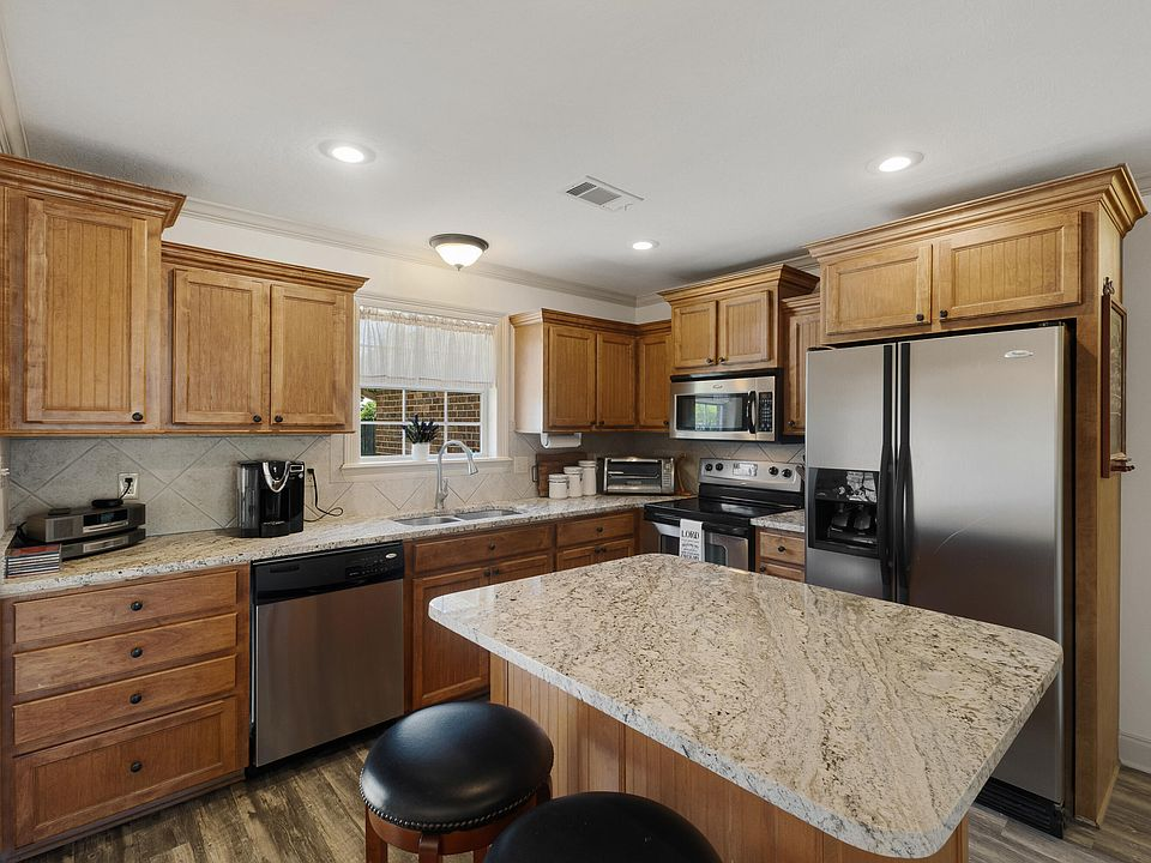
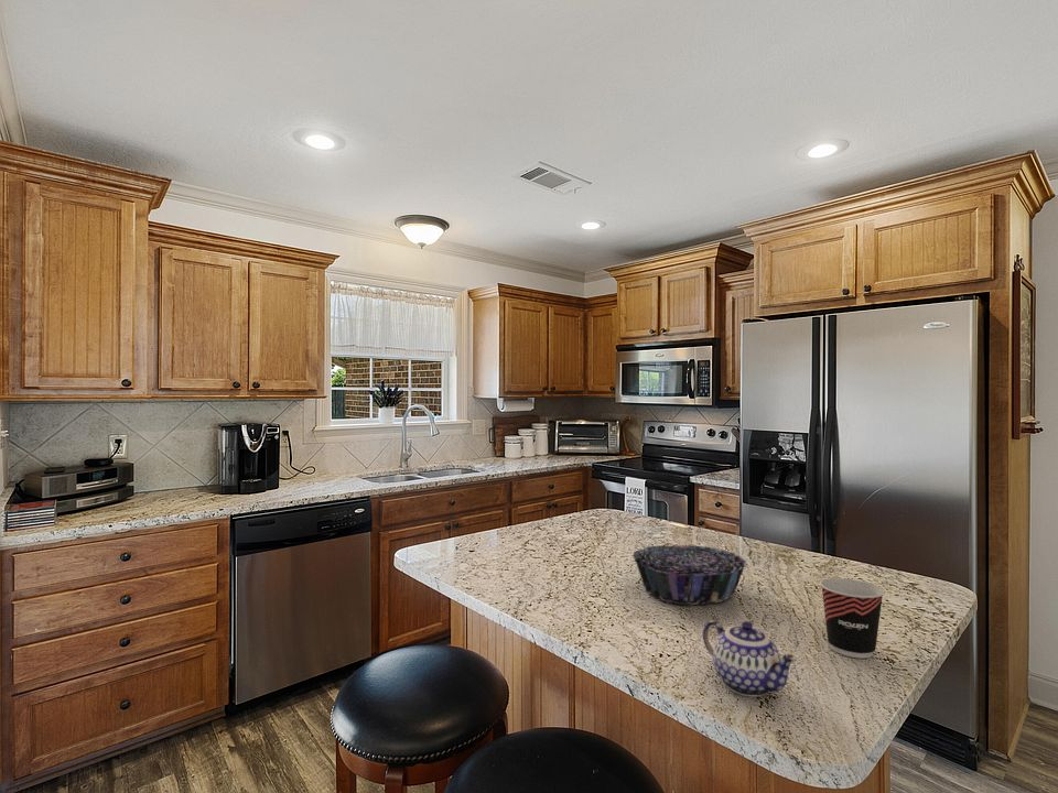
+ decorative bowl [631,544,747,606]
+ teapot [702,620,798,698]
+ cup [819,577,885,659]
